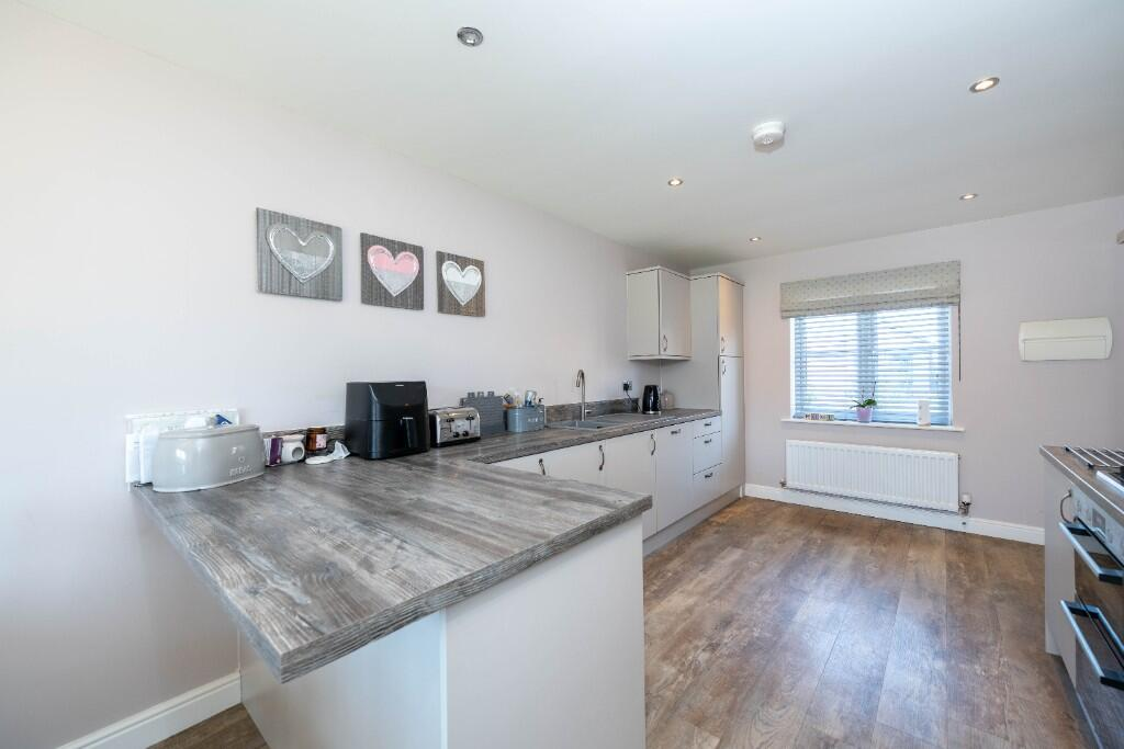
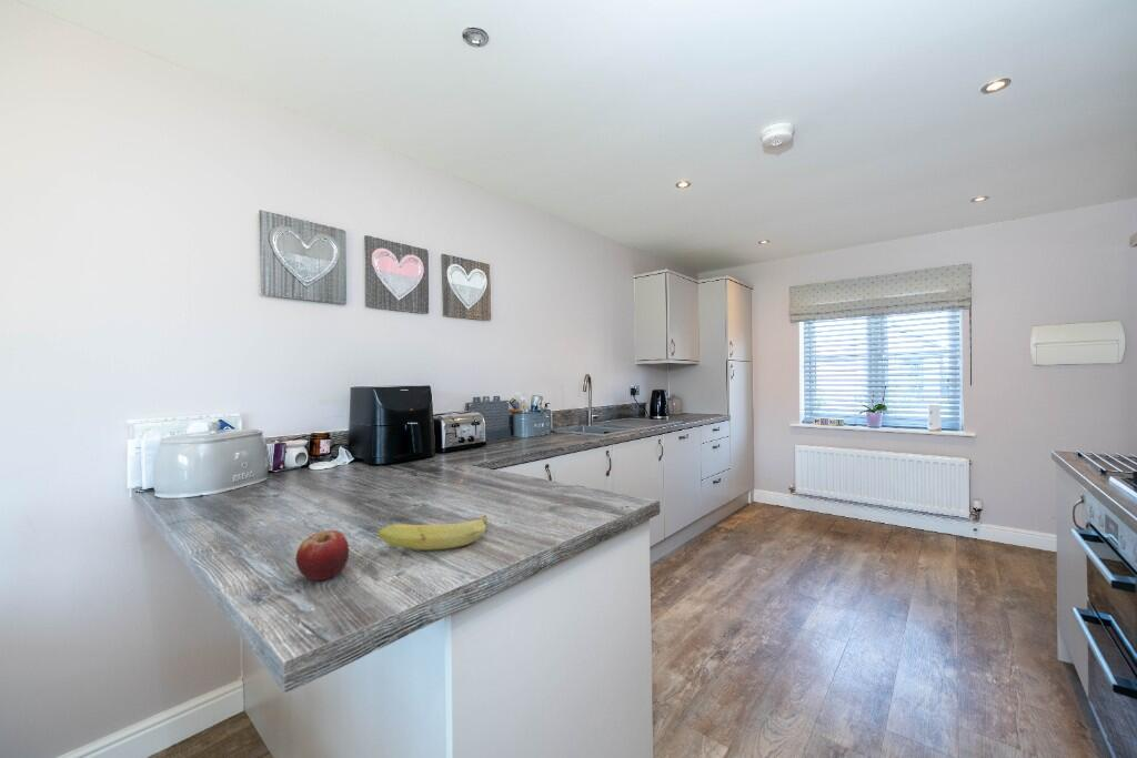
+ fruit [294,529,350,582]
+ fruit [378,514,489,552]
